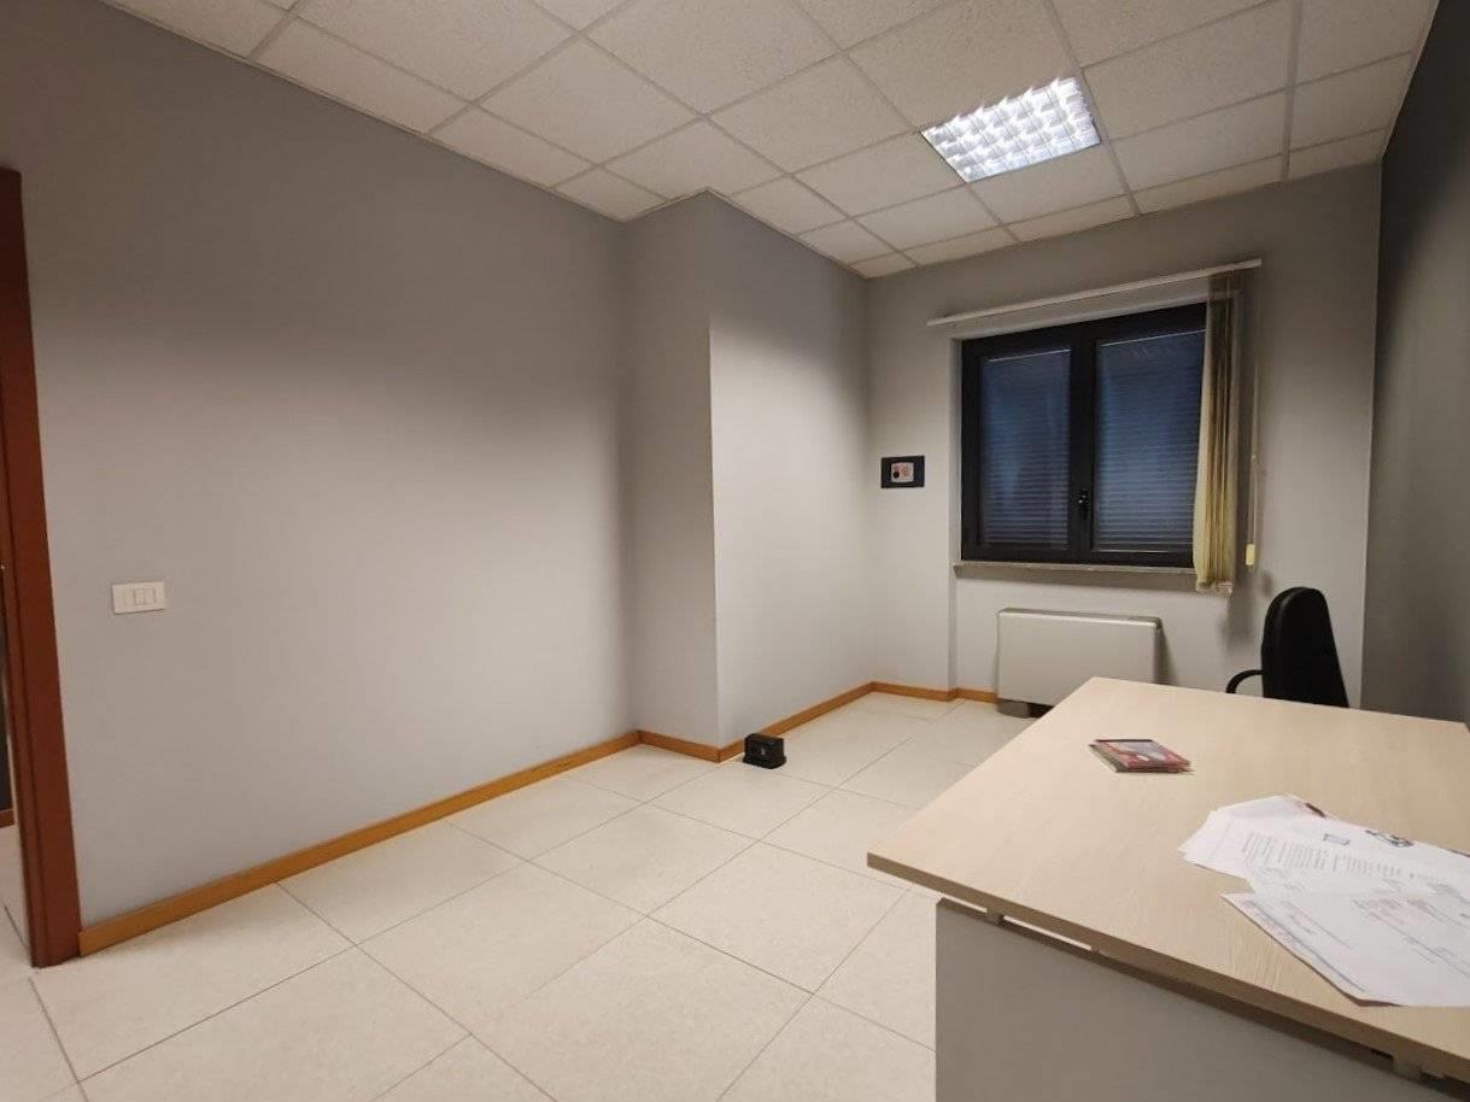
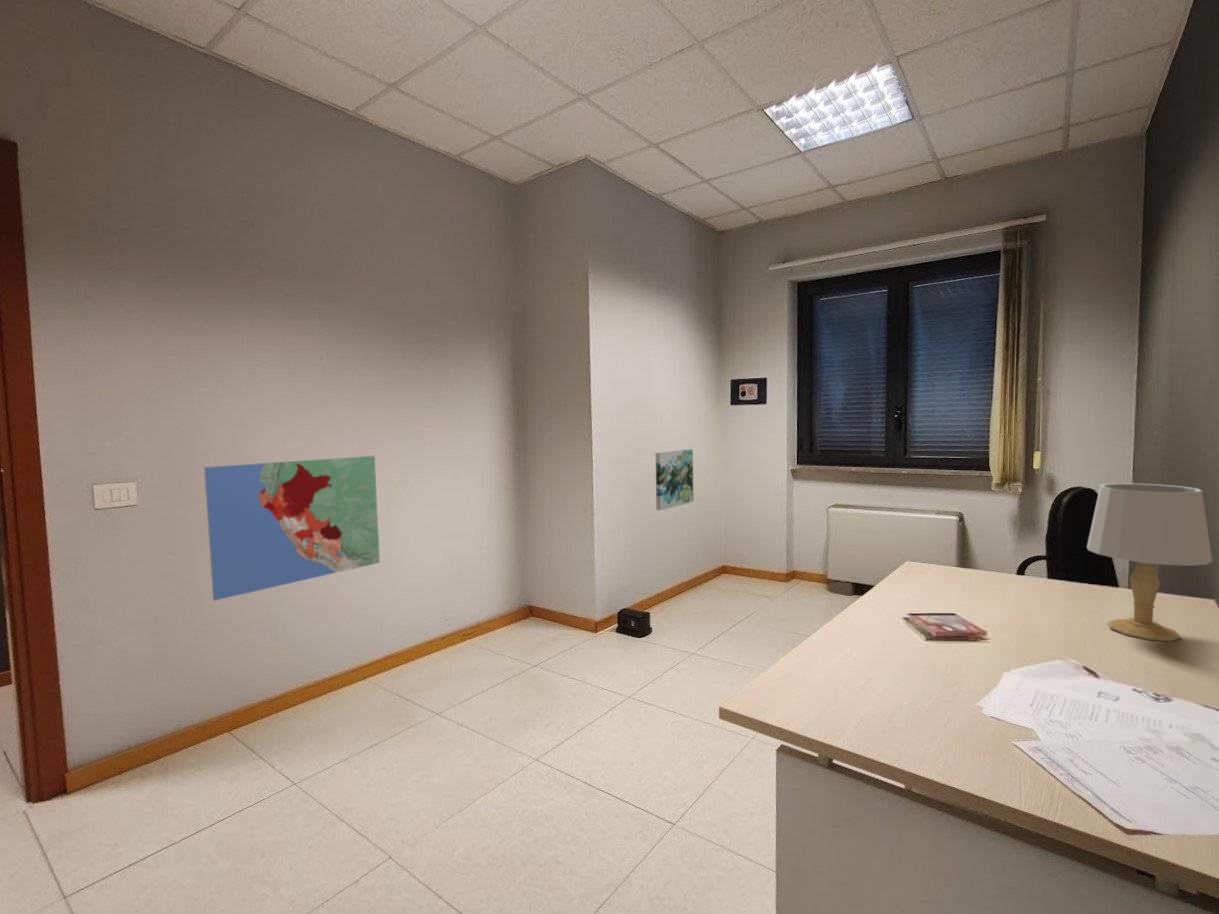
+ table lamp [1086,482,1213,642]
+ map [203,455,381,602]
+ wall art [655,448,694,511]
